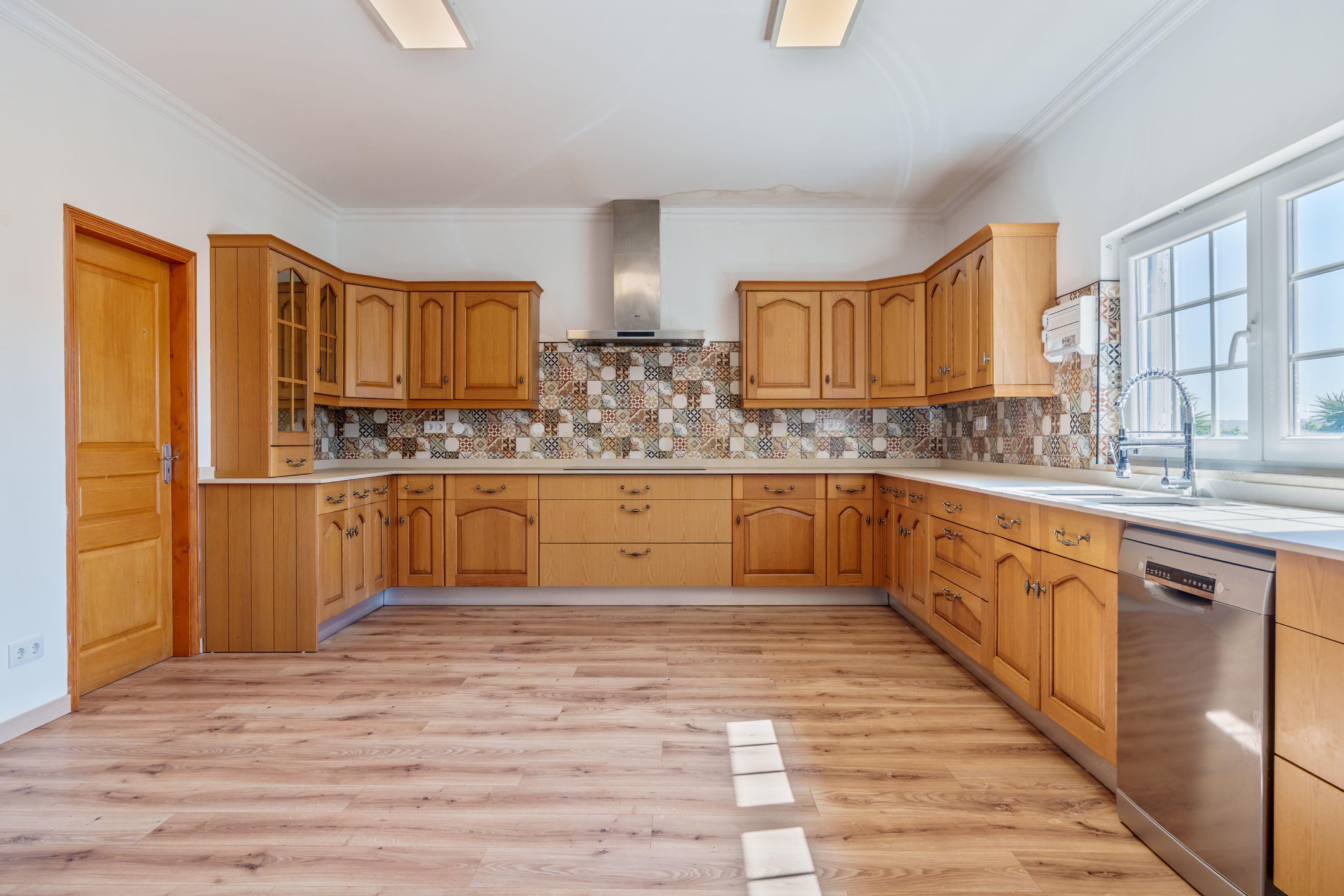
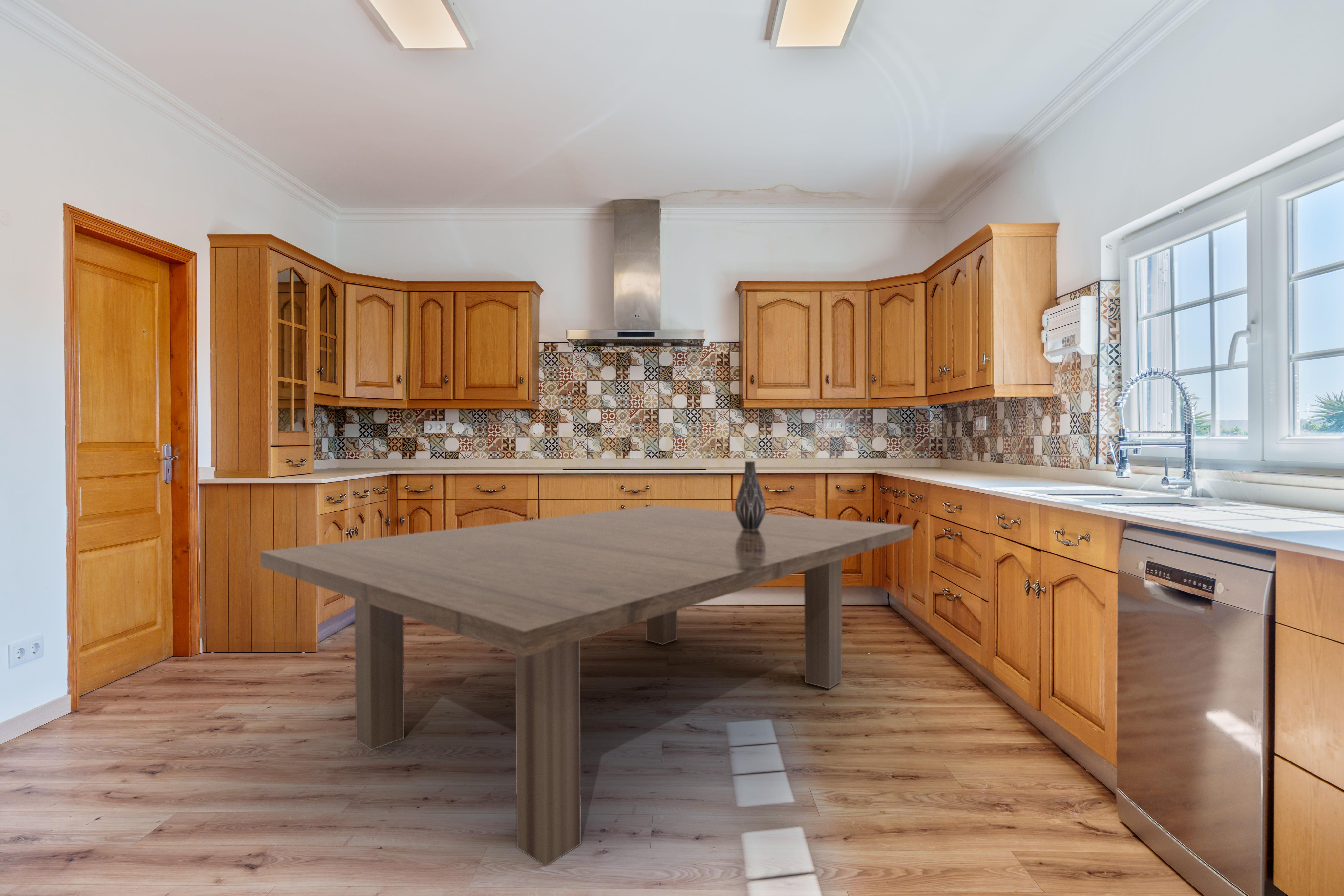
+ dining table [260,505,913,867]
+ vase [735,461,766,530]
